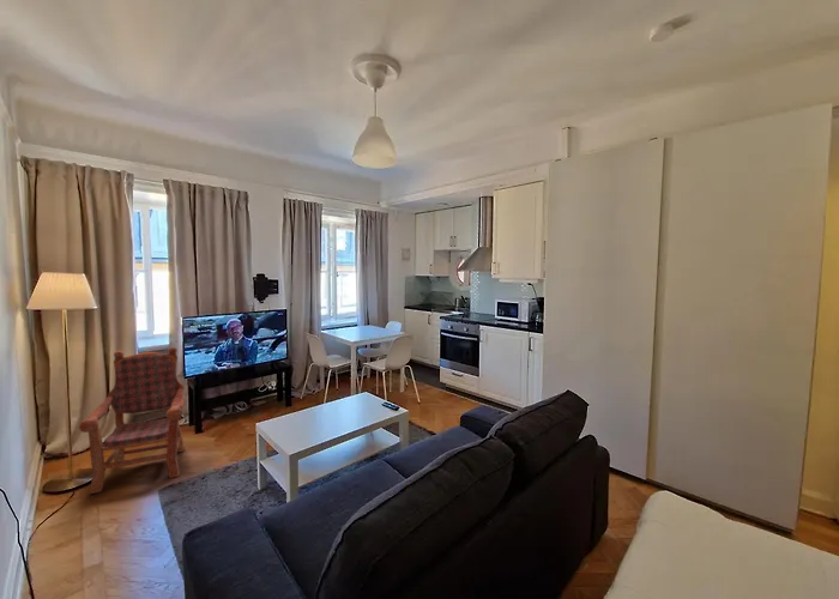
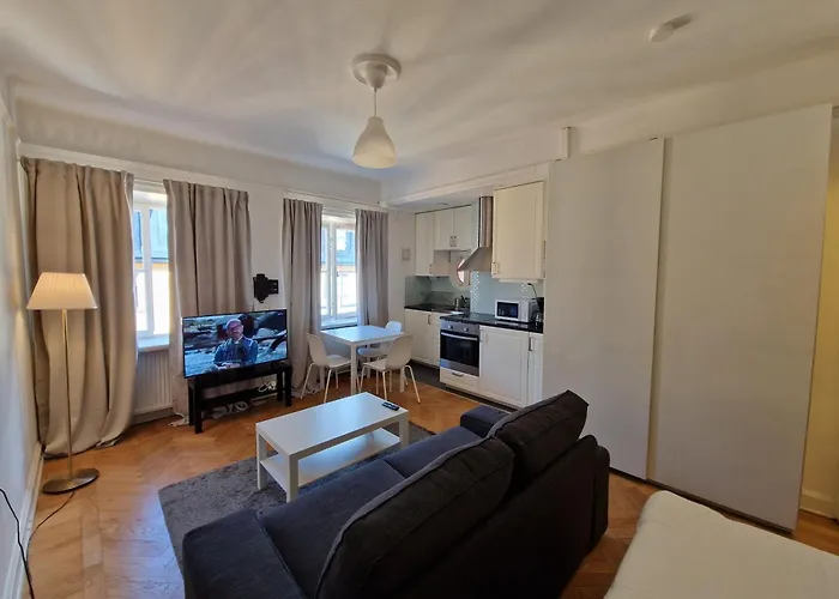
- armchair [78,346,187,495]
